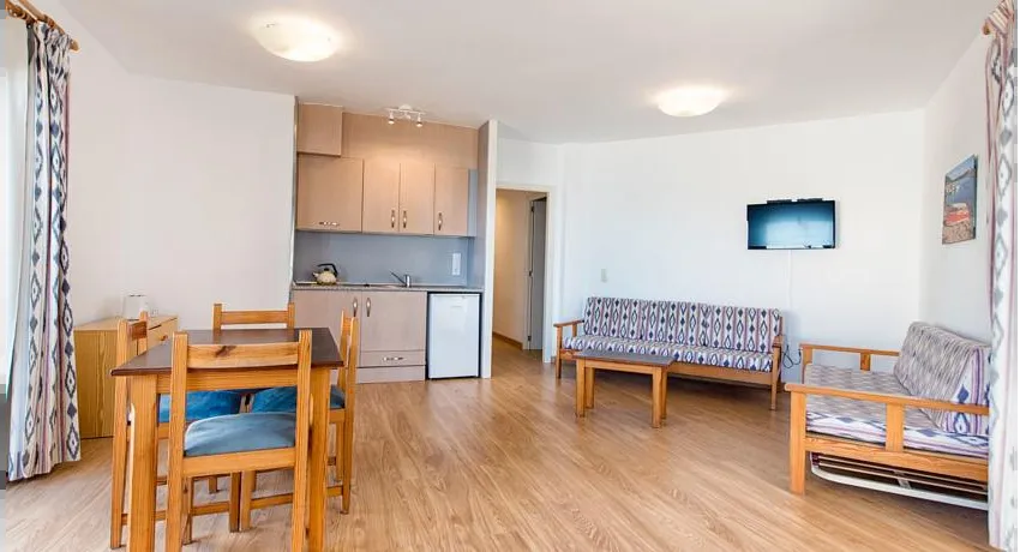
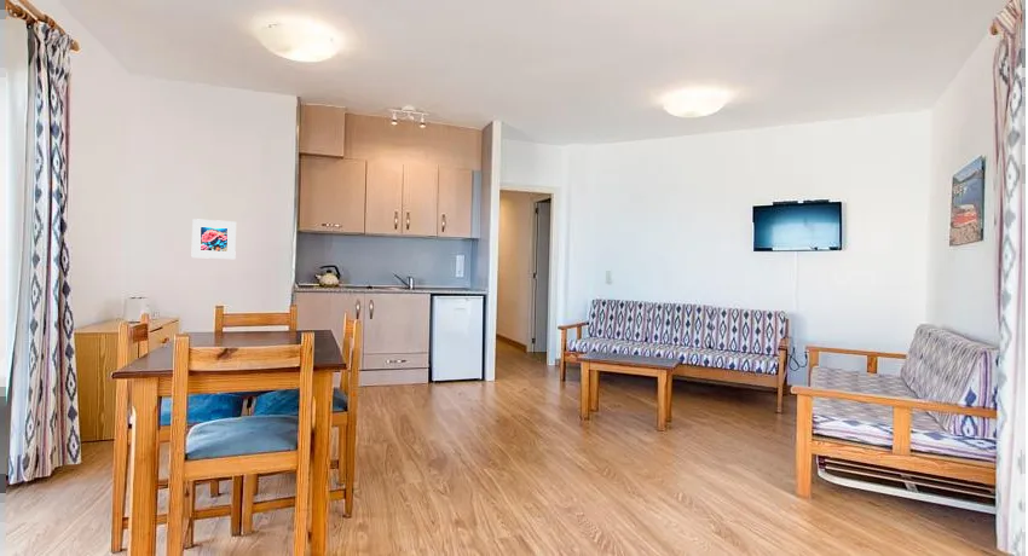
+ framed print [190,218,237,260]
